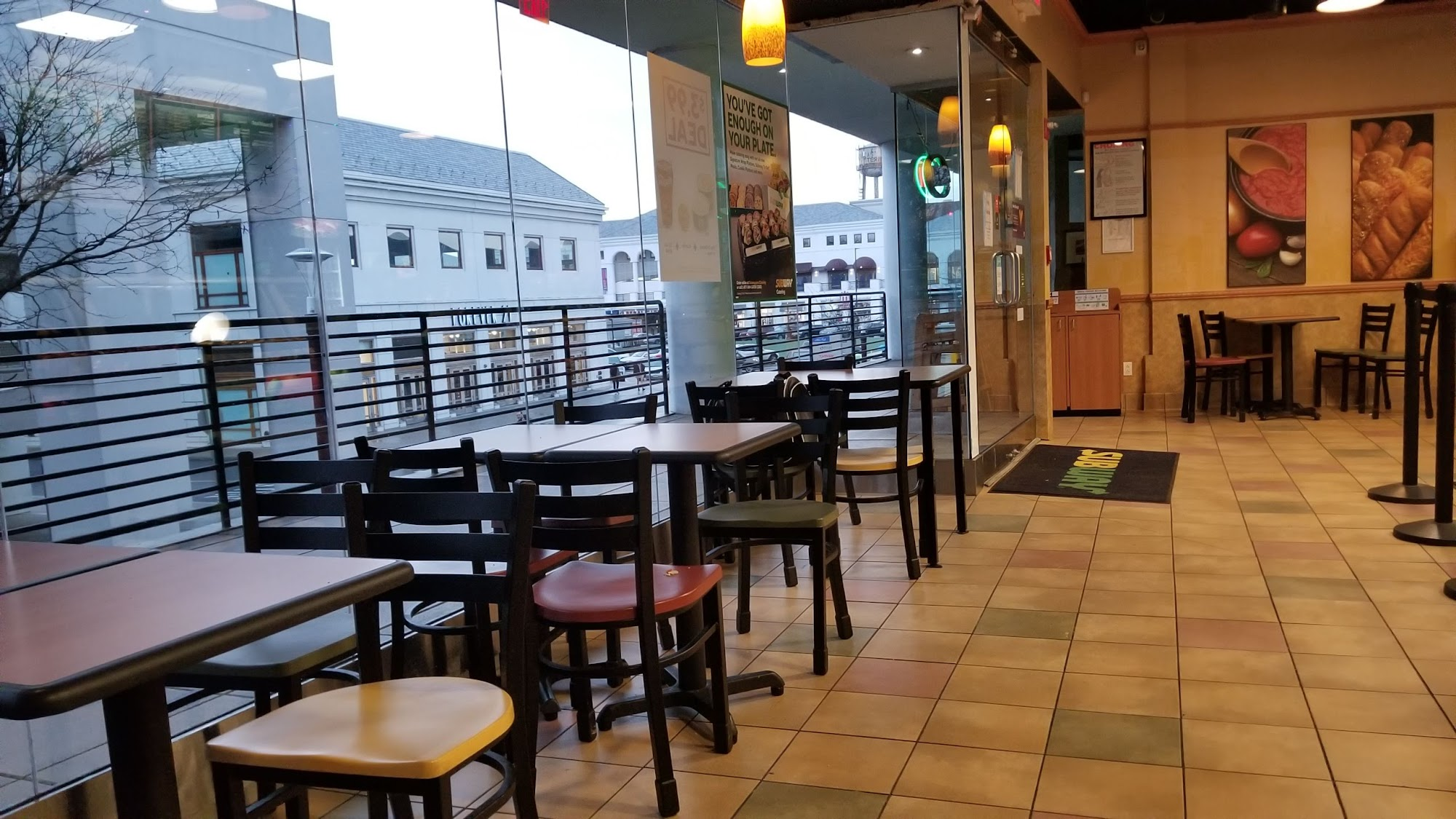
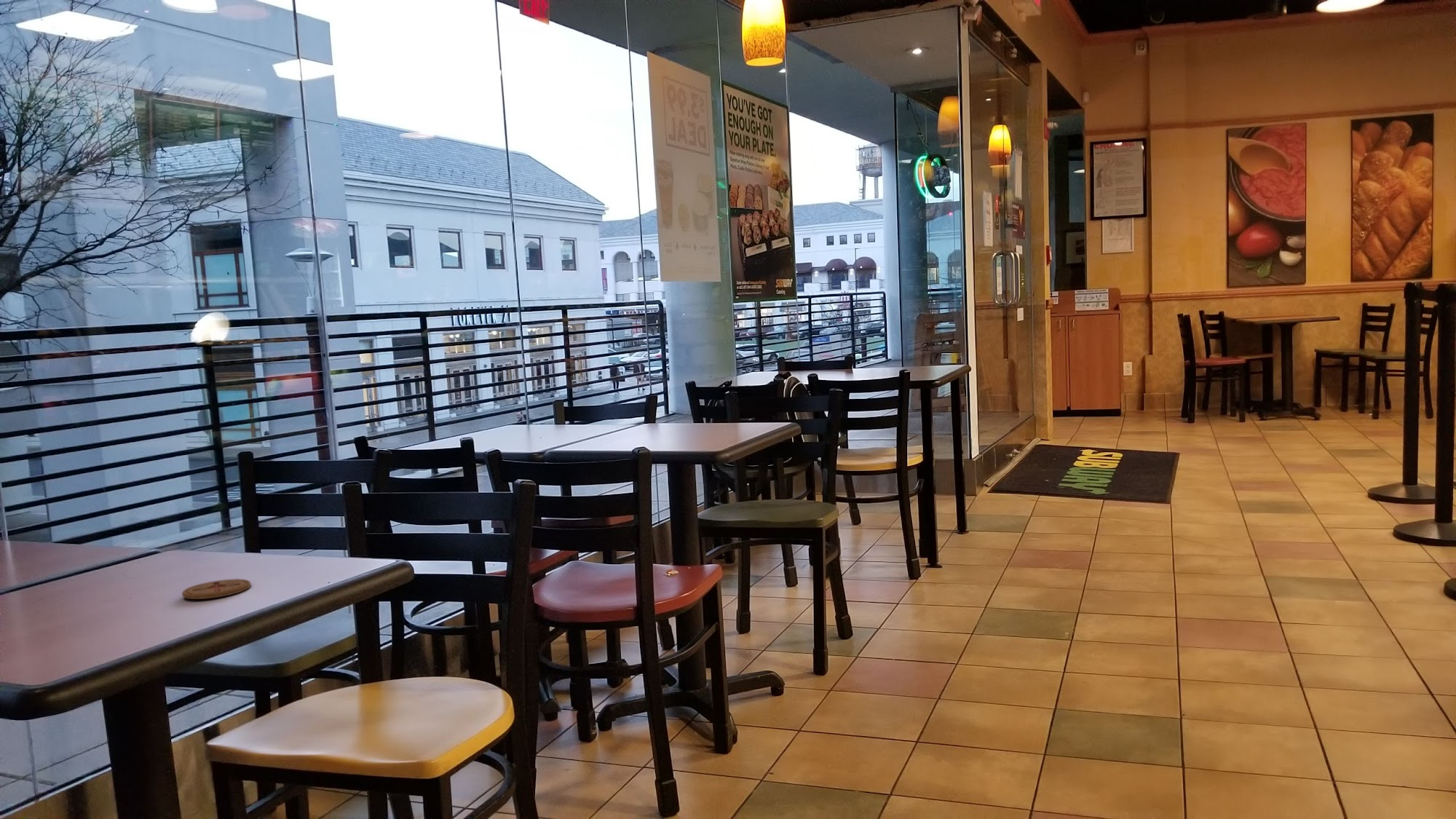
+ coaster [181,578,252,600]
